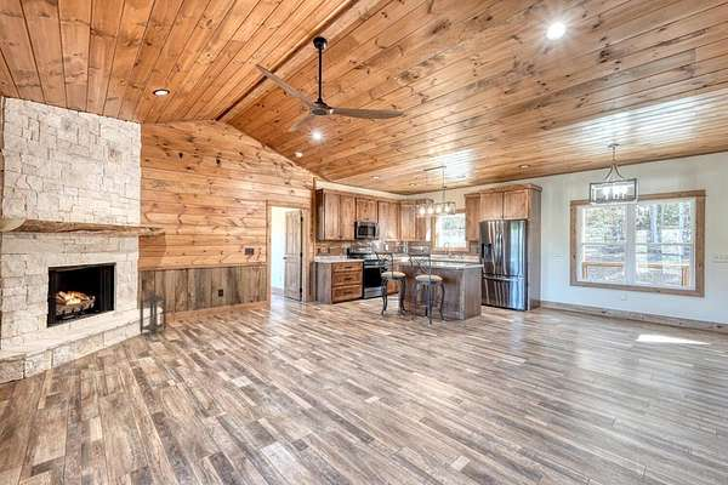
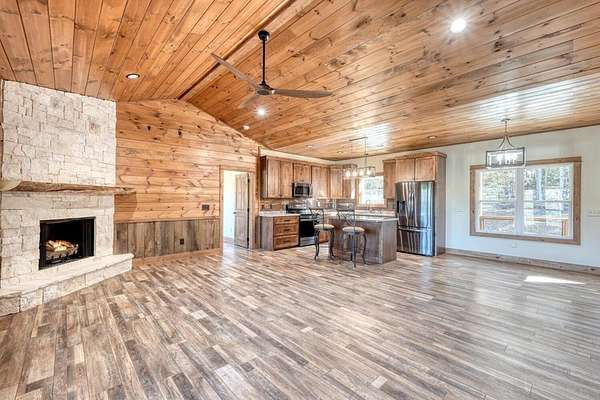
- lantern [138,292,167,336]
